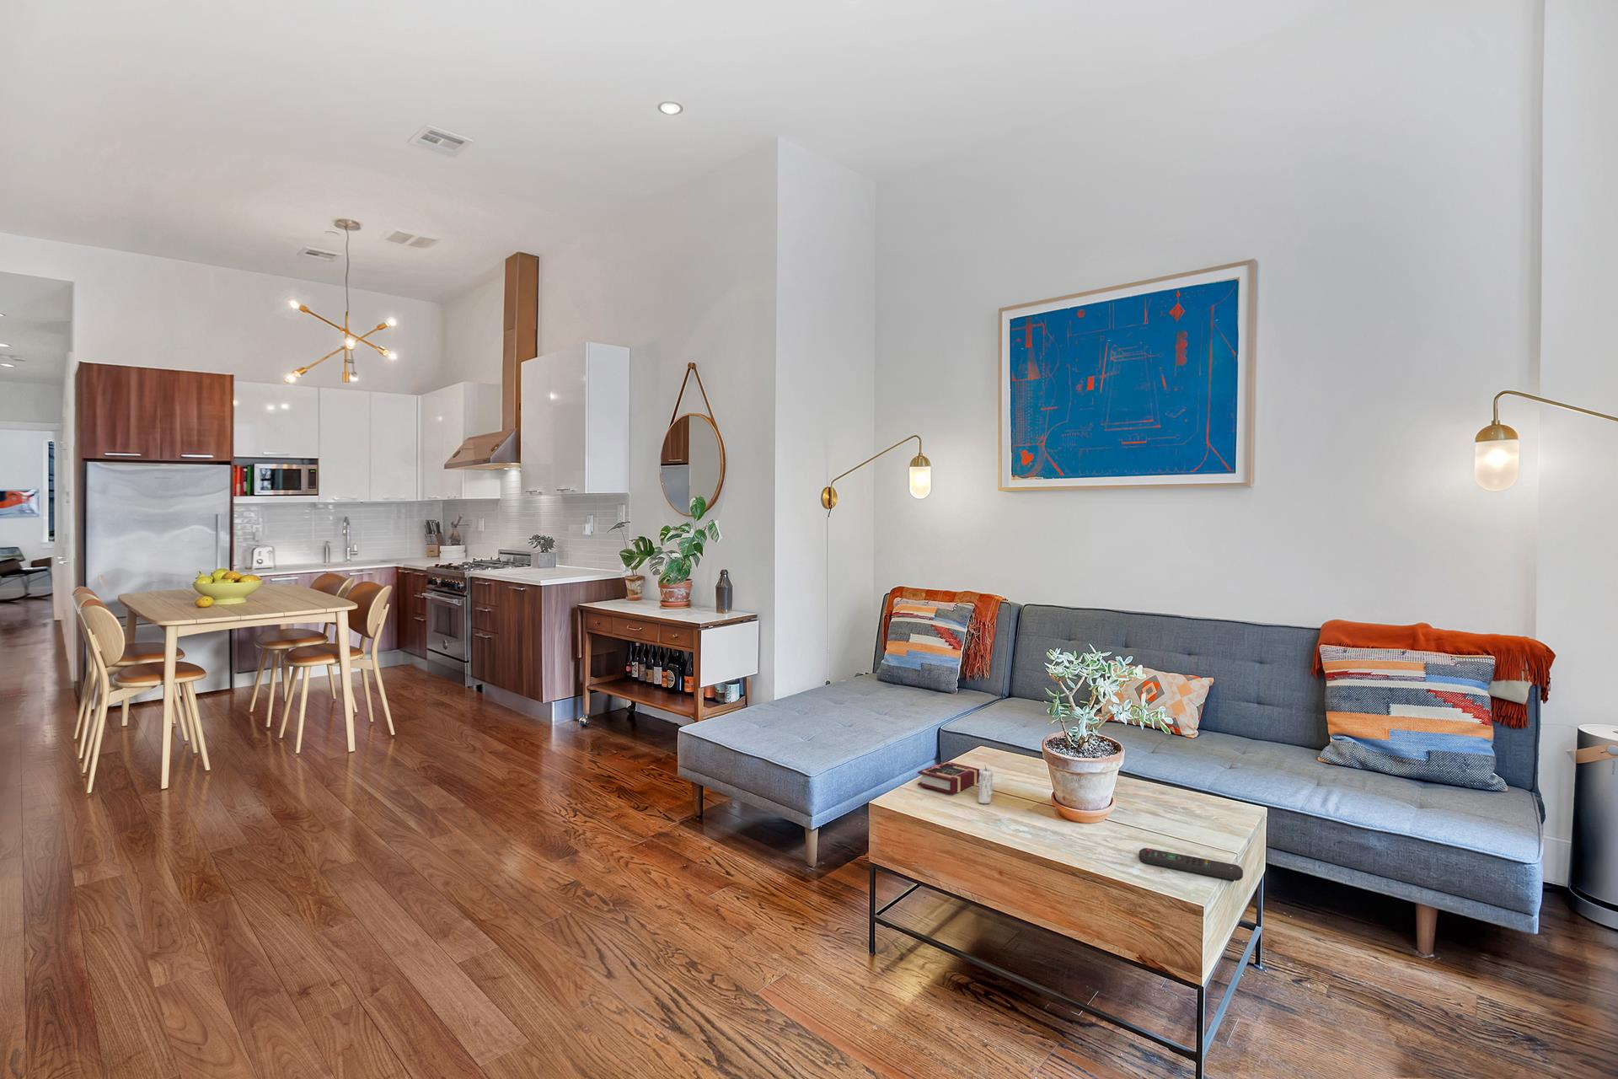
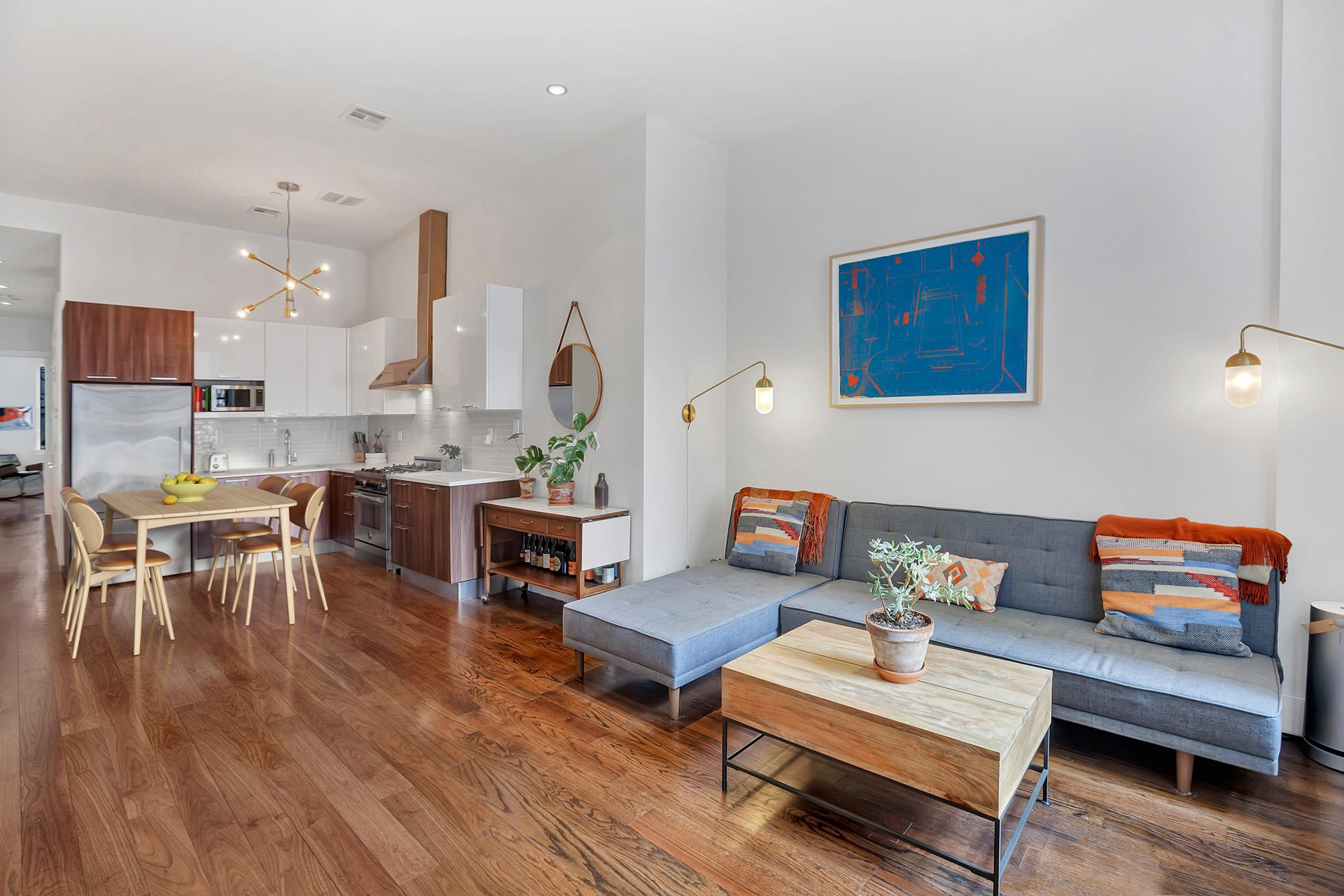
- candle [978,766,994,804]
- remote control [1139,847,1244,882]
- book [917,760,980,795]
